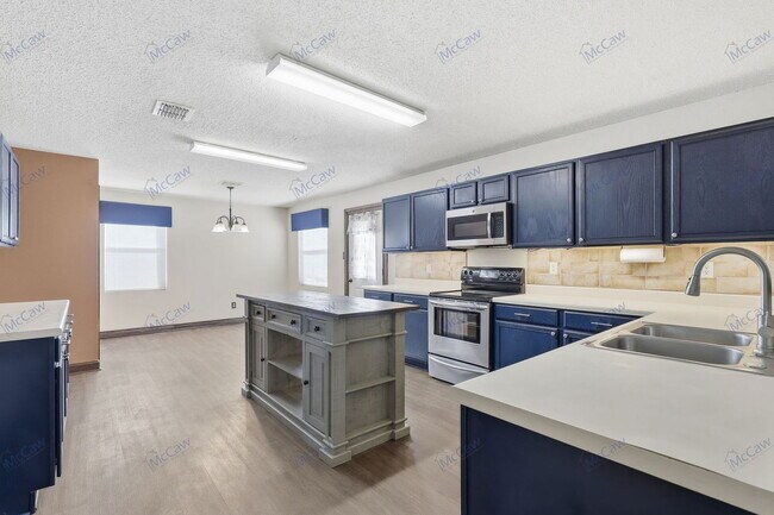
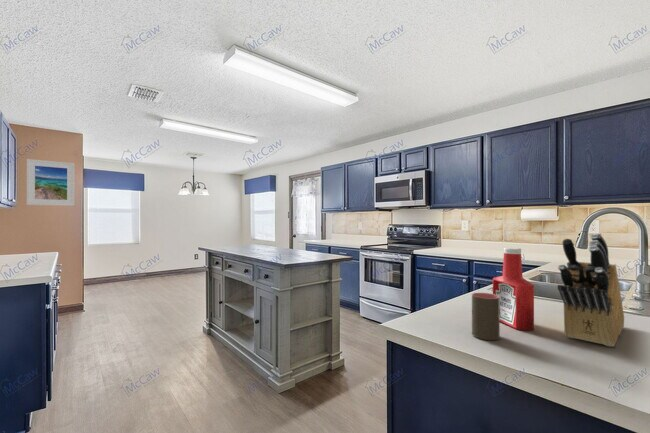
+ soap bottle [492,247,535,332]
+ cup [471,292,501,341]
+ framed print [26,158,75,207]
+ knife block [556,232,625,348]
